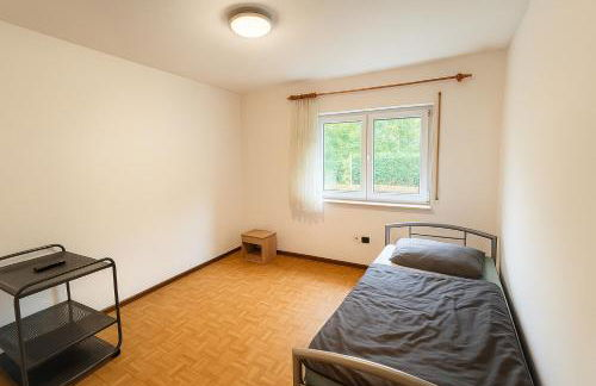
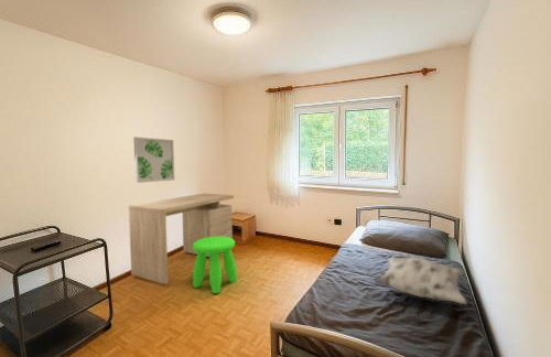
+ desk [128,193,235,284]
+ stool [192,236,238,294]
+ wall art [132,137,175,184]
+ decorative pillow [372,257,468,305]
